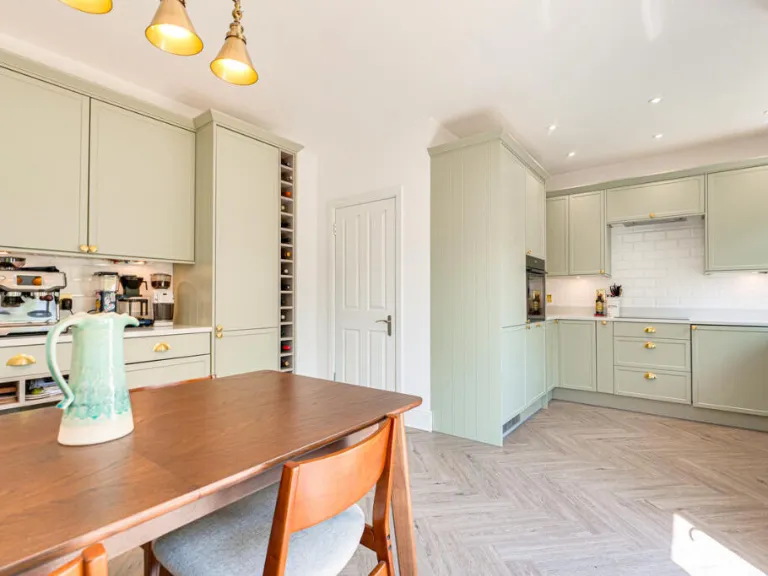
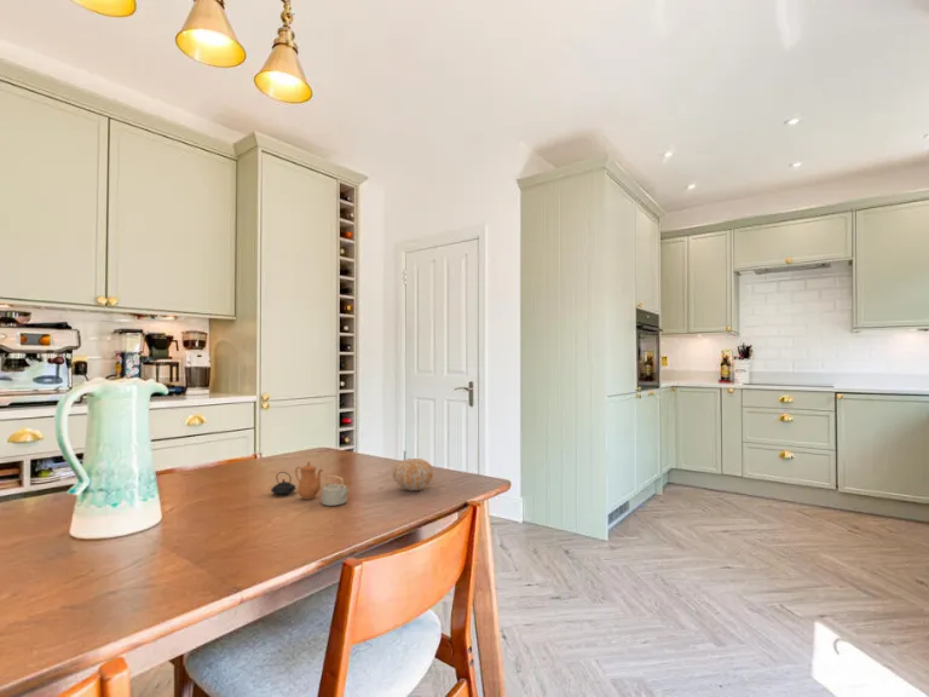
+ teapot [270,460,351,507]
+ fruit [392,457,434,492]
